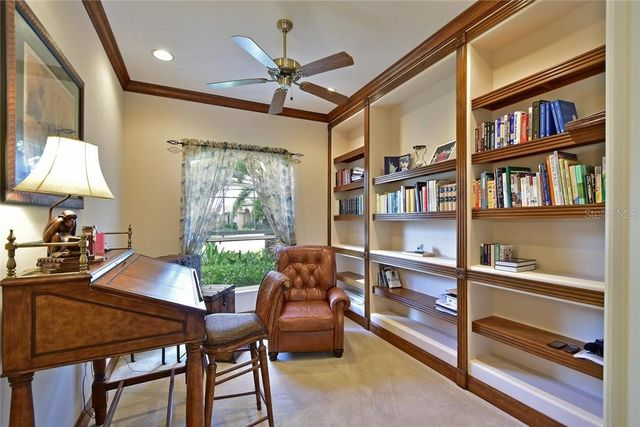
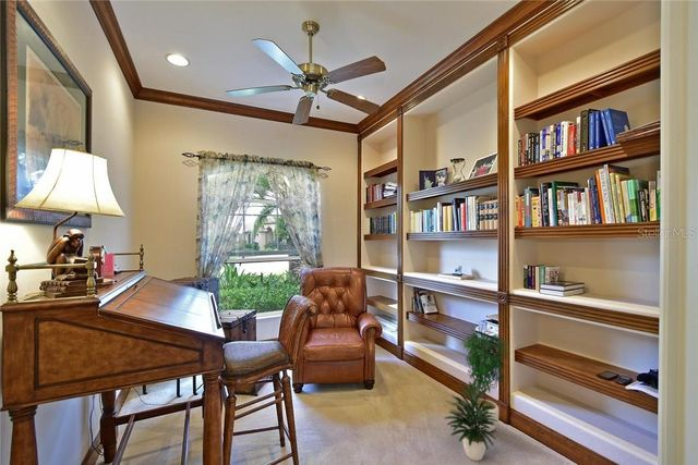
+ potted plant [443,323,512,462]
